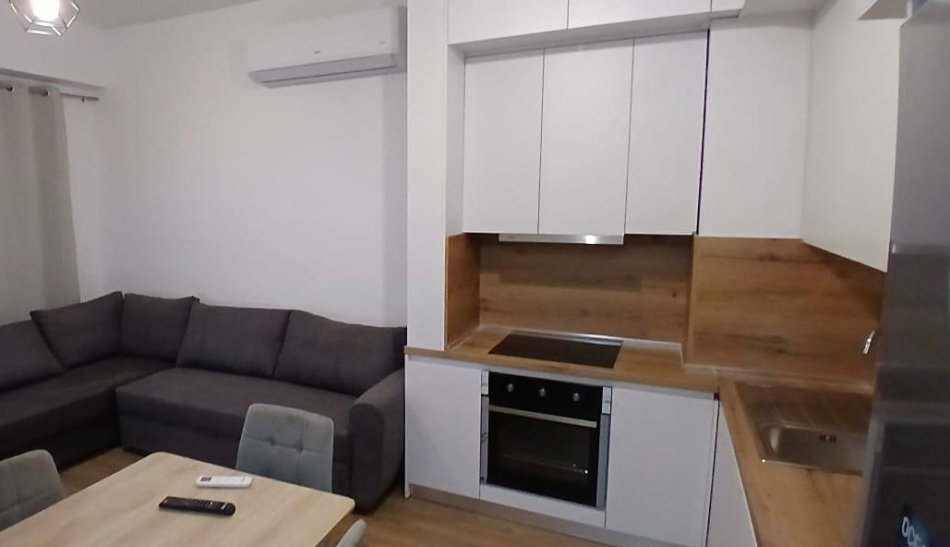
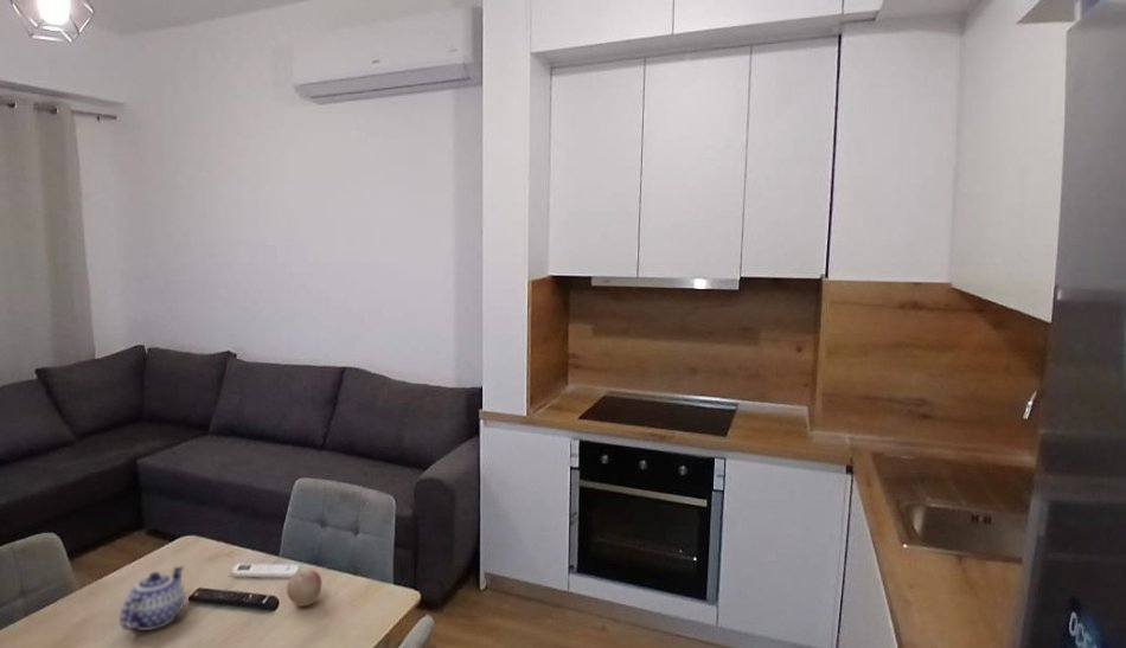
+ teapot [119,564,186,631]
+ apple [286,569,322,608]
